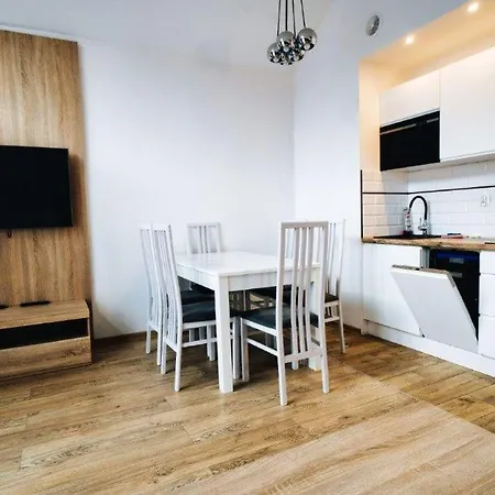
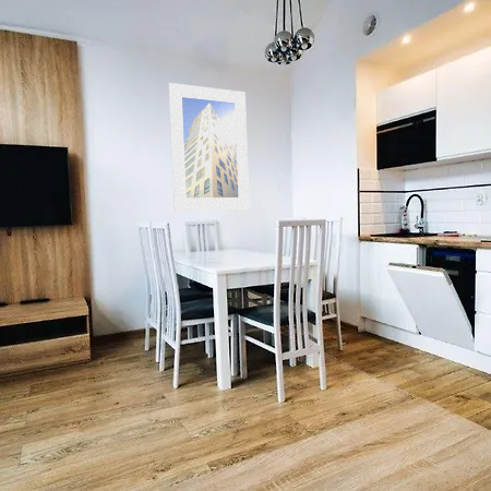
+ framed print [168,82,250,212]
